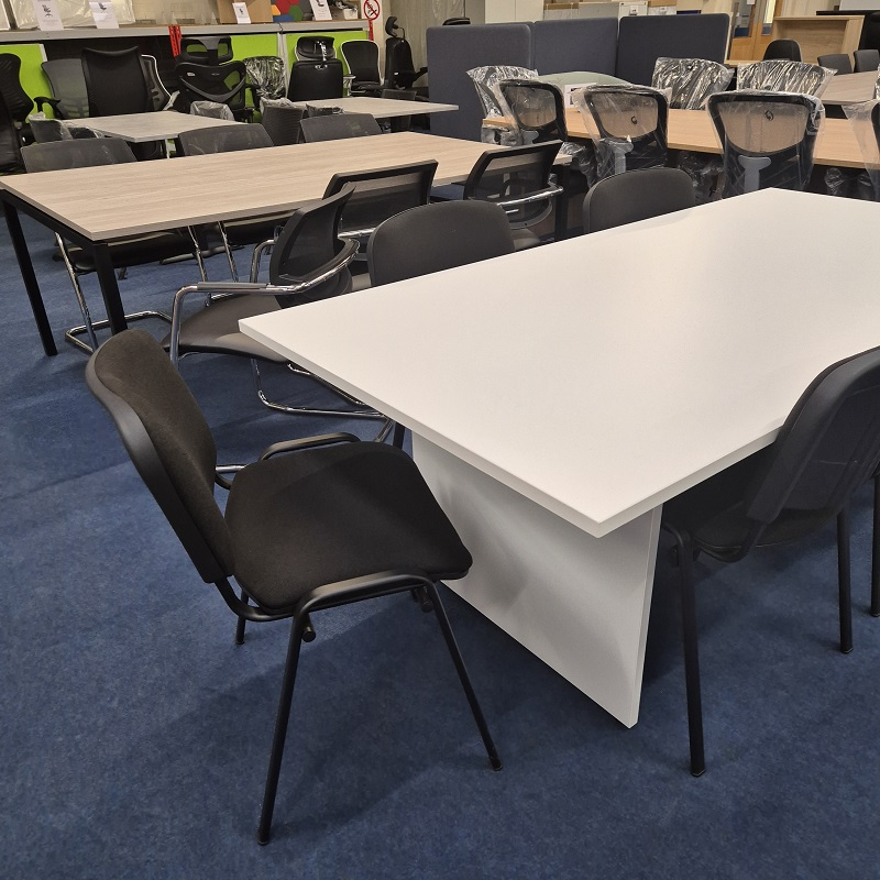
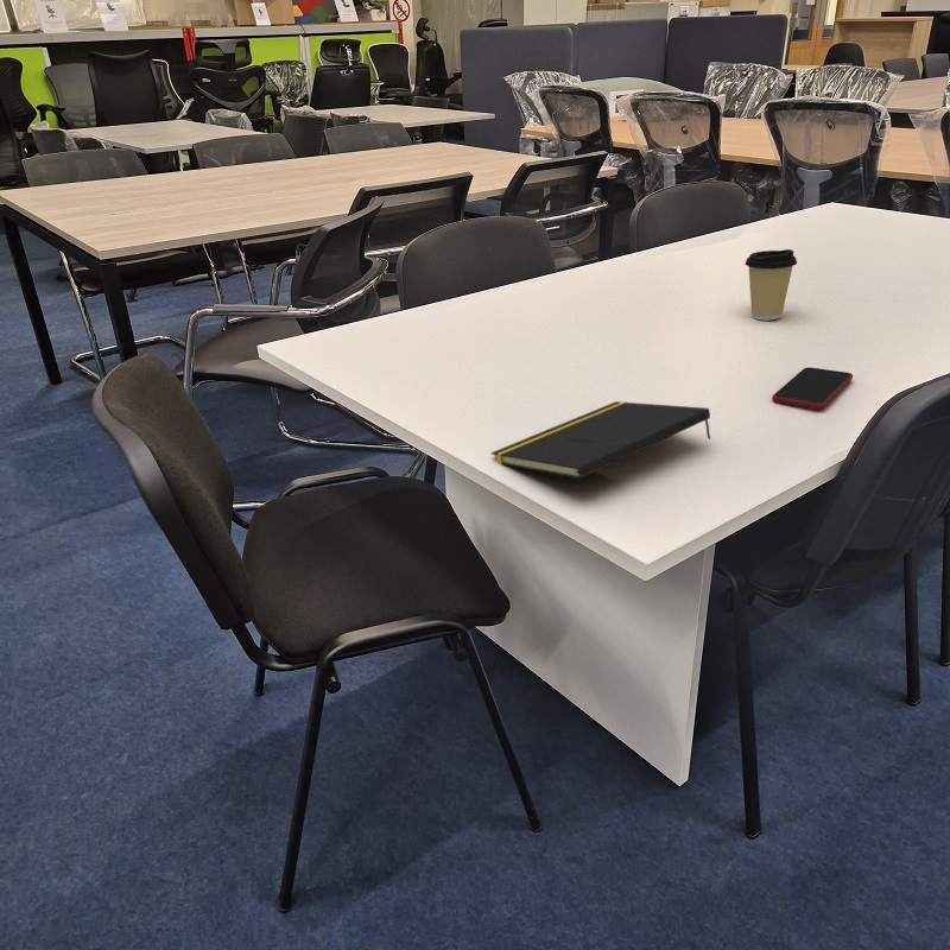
+ smartphone [771,366,854,410]
+ notepad [490,400,712,480]
+ coffee cup [745,248,798,321]
